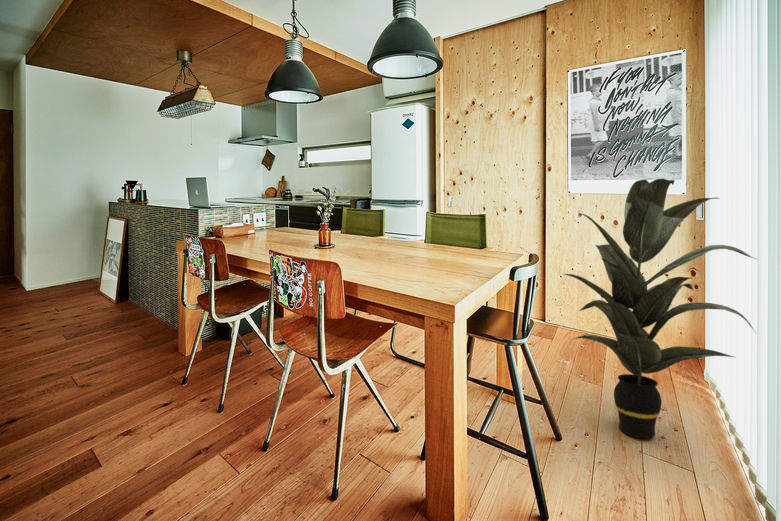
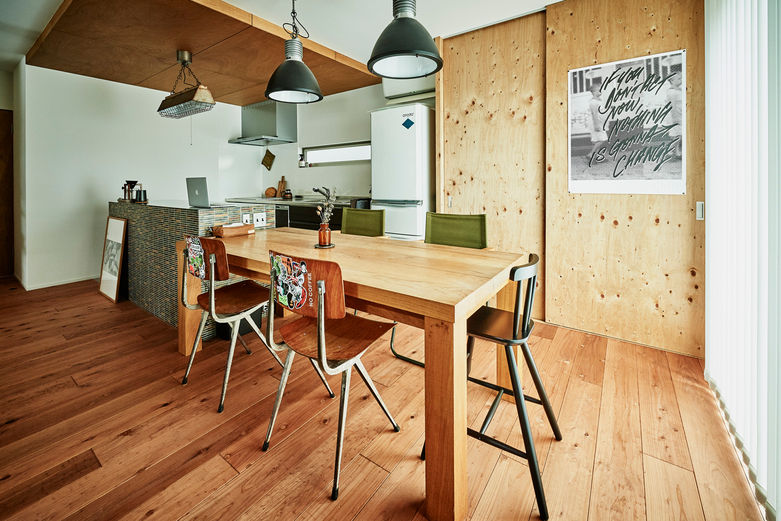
- indoor plant [563,178,757,439]
